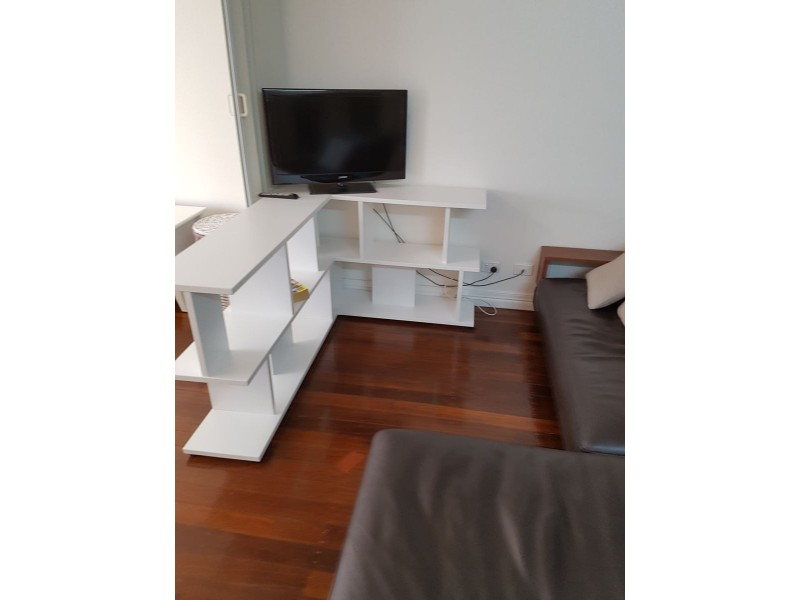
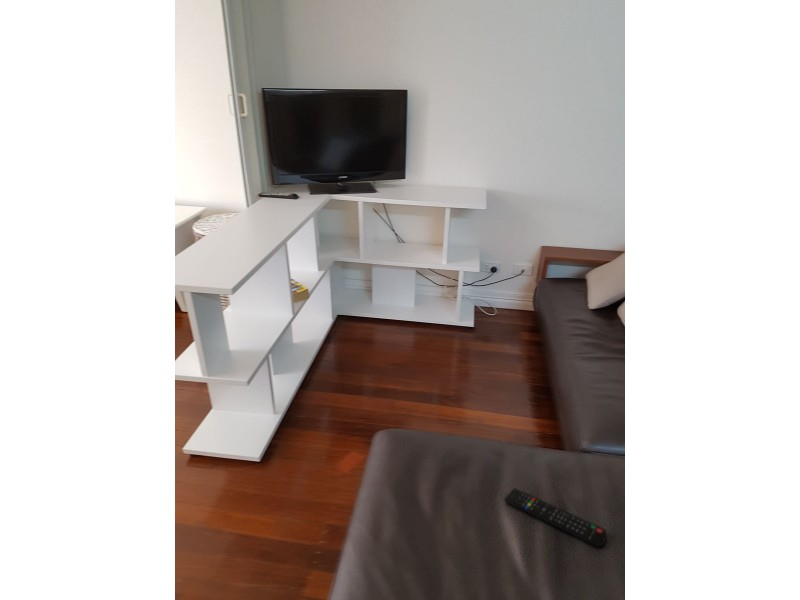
+ remote control [503,487,607,548]
